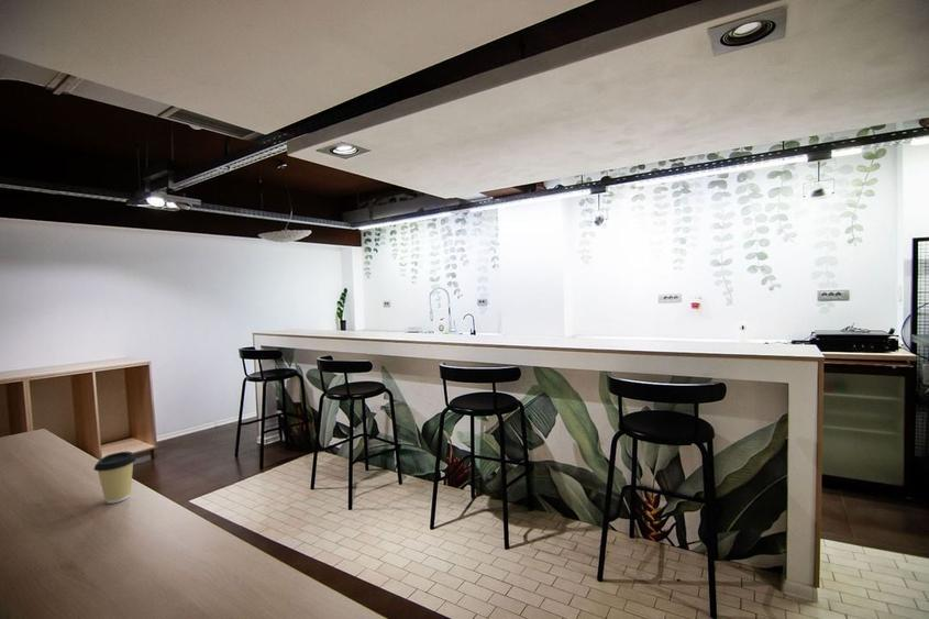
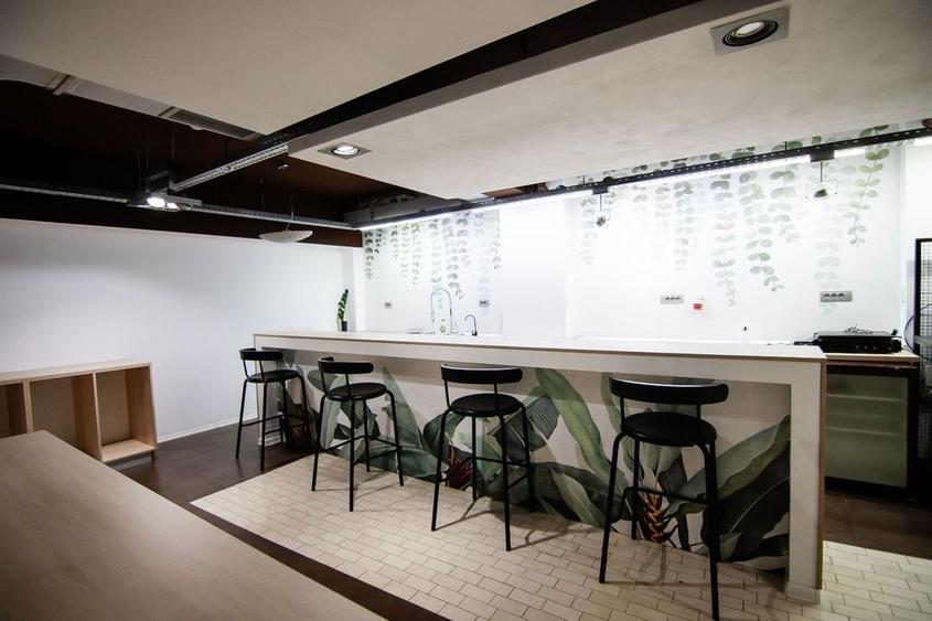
- coffee cup [92,451,137,505]
